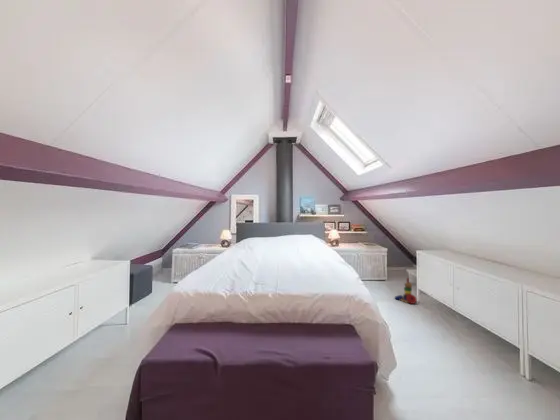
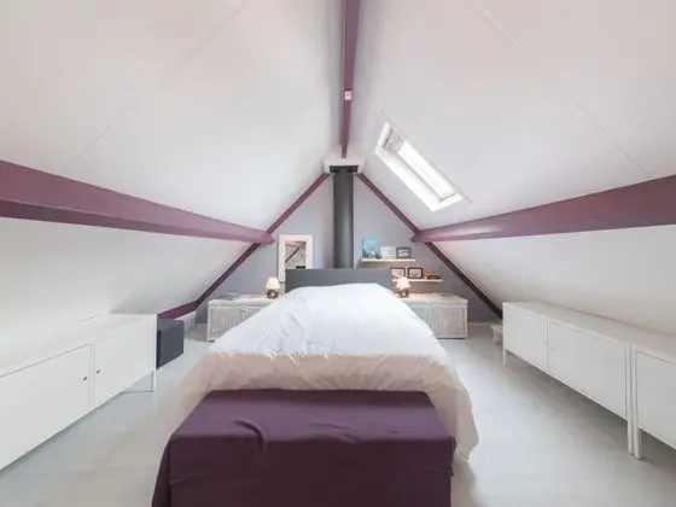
- stacking toy [394,277,418,305]
